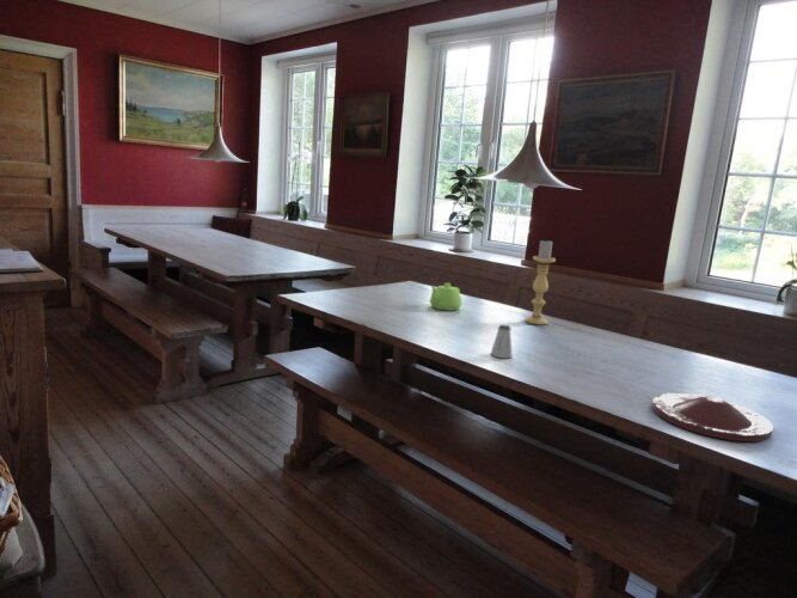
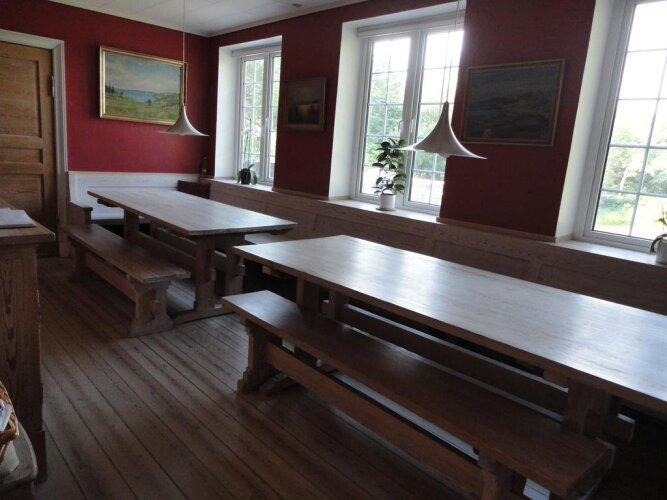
- teapot [429,282,462,312]
- candle holder [523,238,557,327]
- plate [651,392,774,443]
- saltshaker [490,324,514,359]
